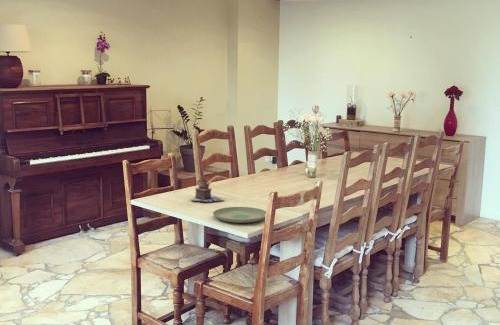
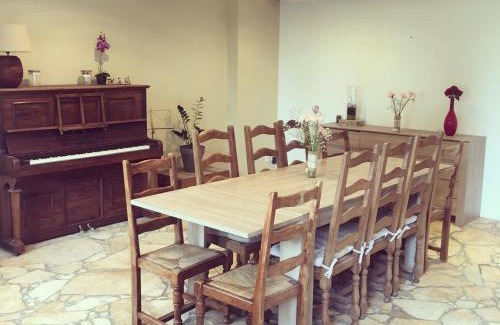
- plate [212,206,267,224]
- teapot [189,178,225,203]
